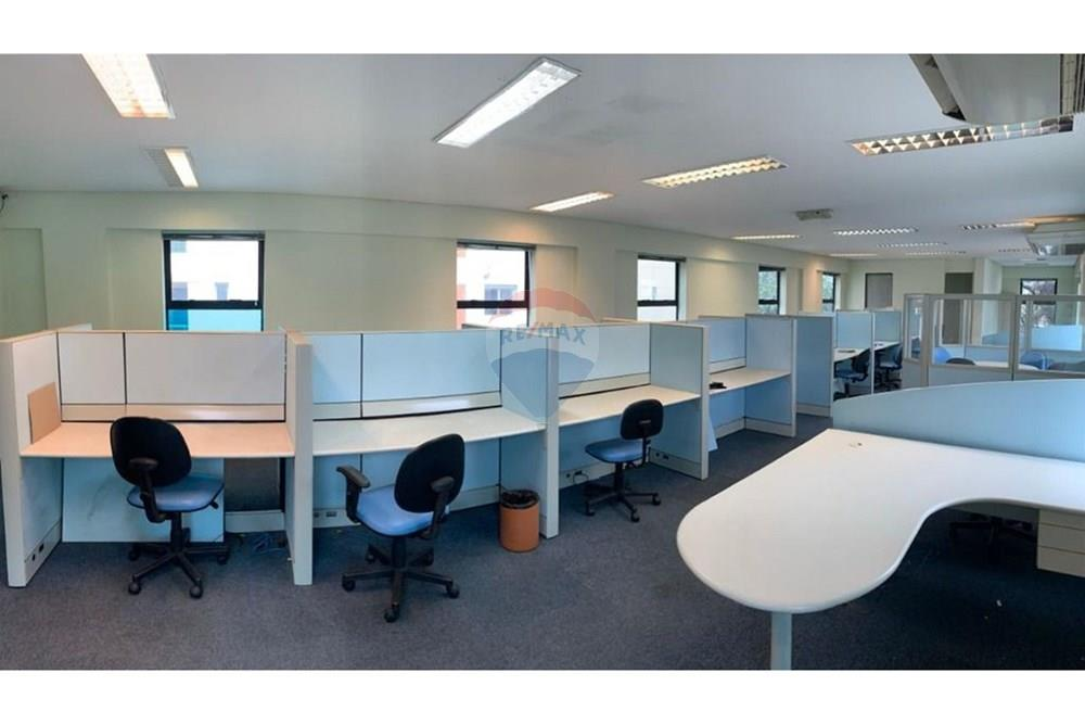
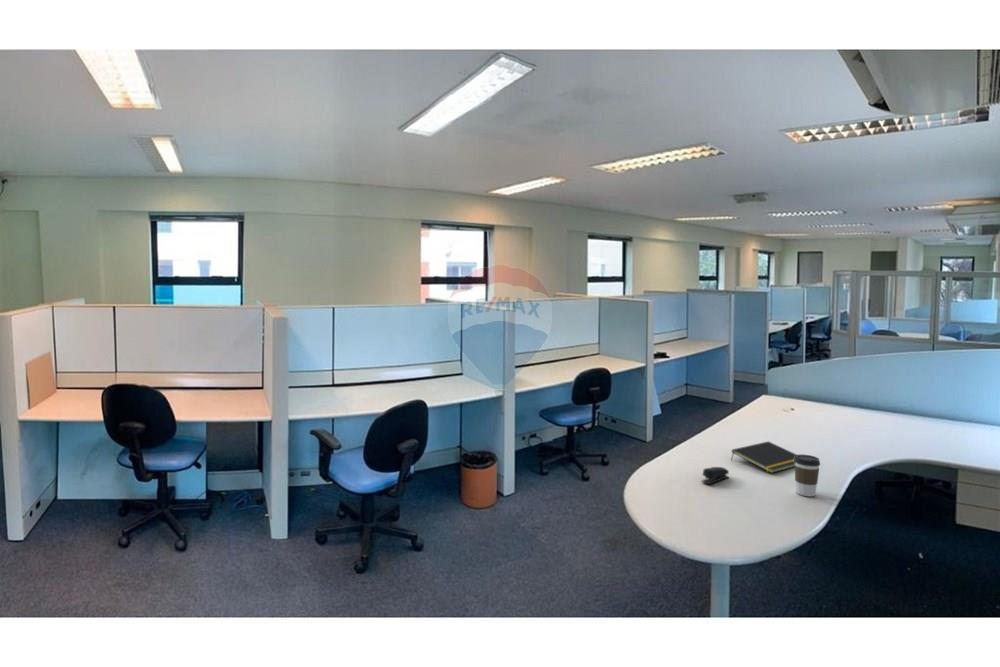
+ notepad [730,440,798,474]
+ stapler [701,466,730,485]
+ coffee cup [794,454,821,497]
